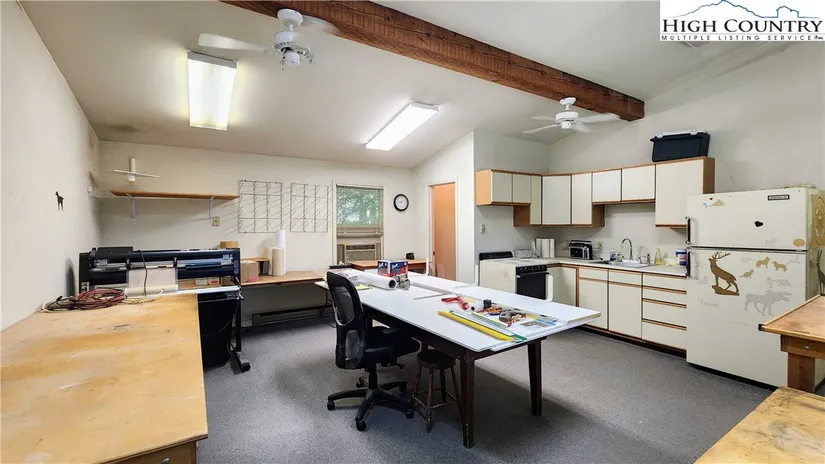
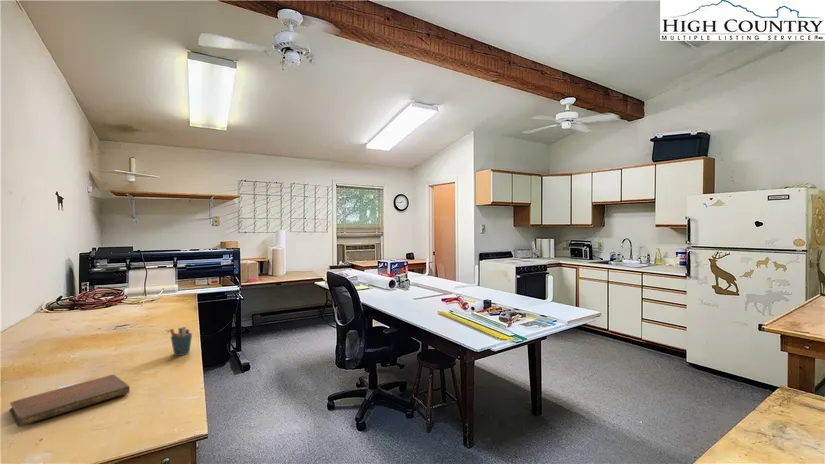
+ pen holder [169,326,193,357]
+ notebook [9,374,131,428]
